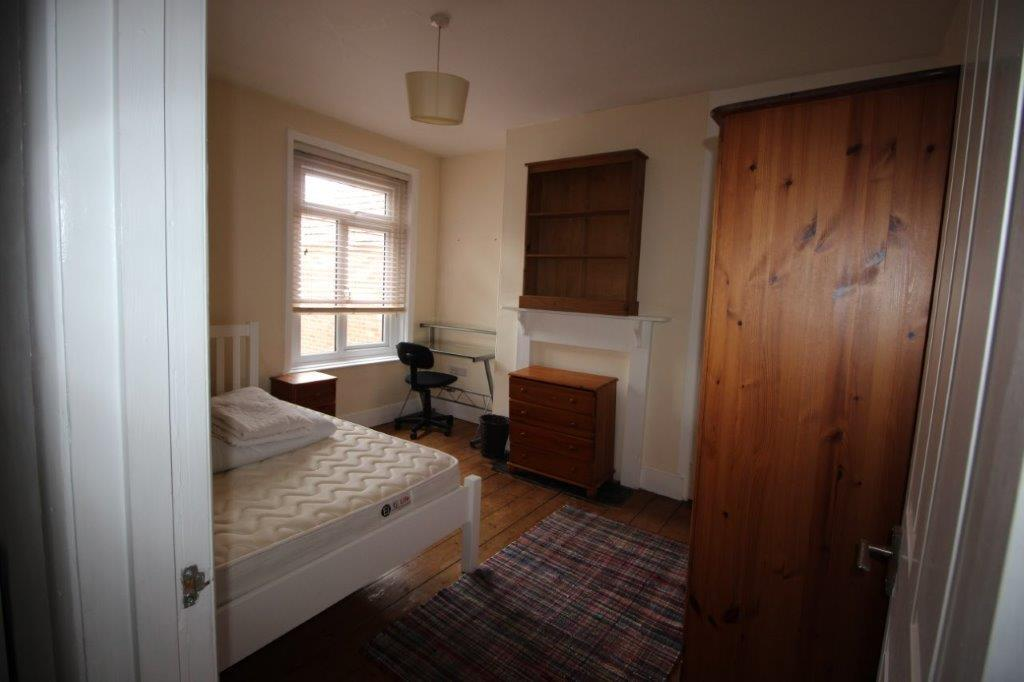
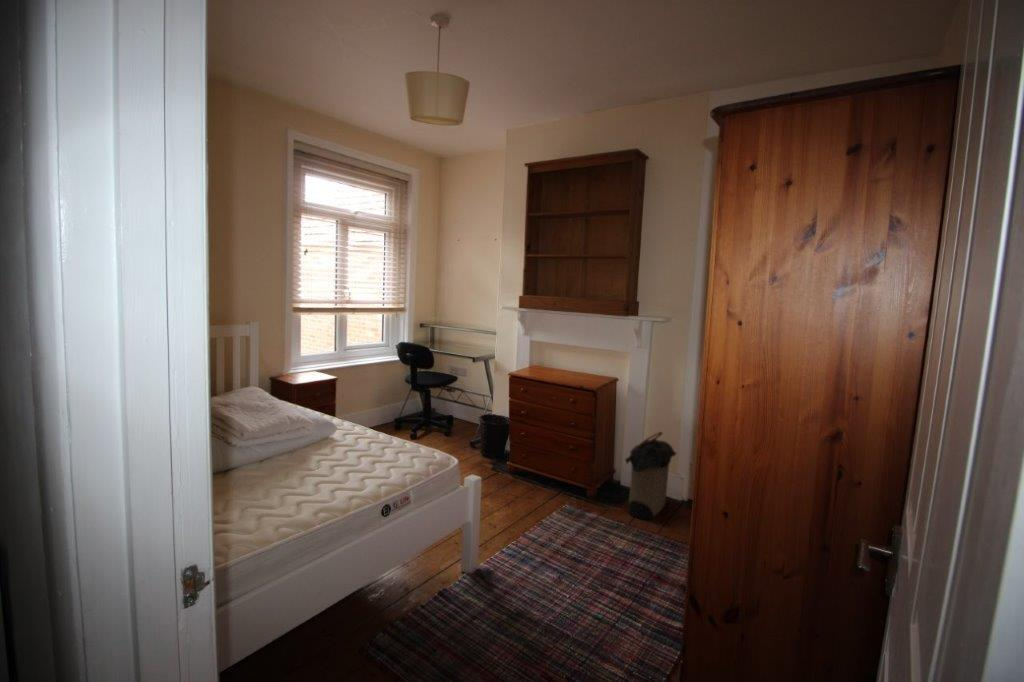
+ laundry hamper [624,431,678,521]
